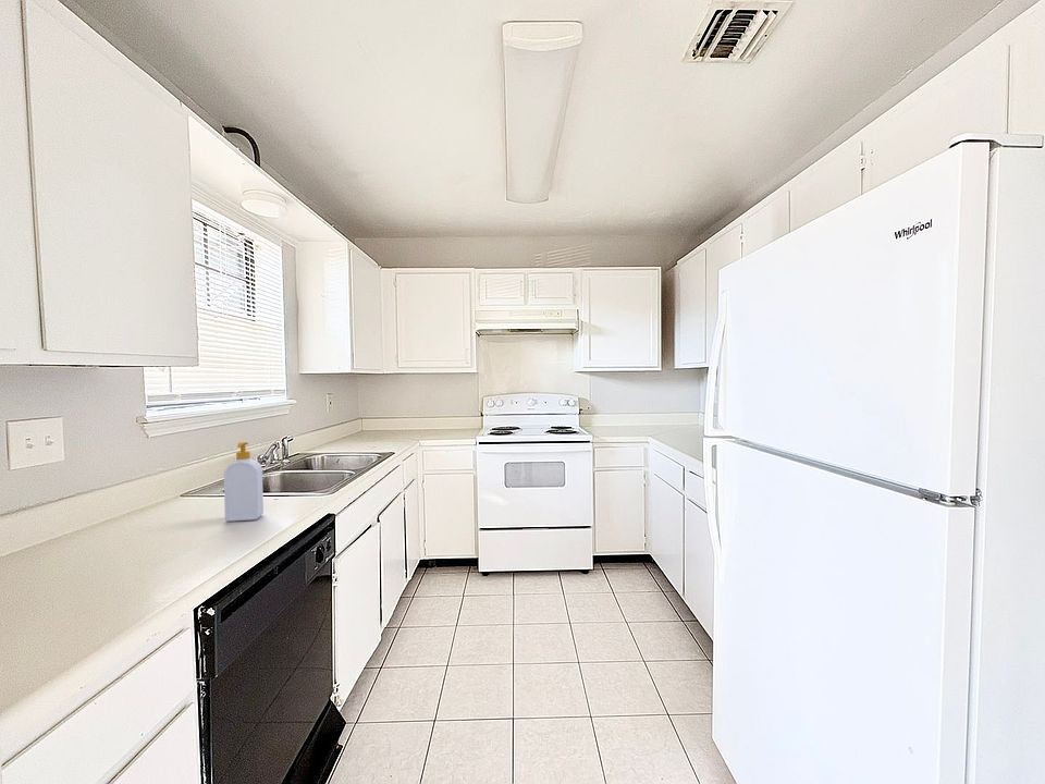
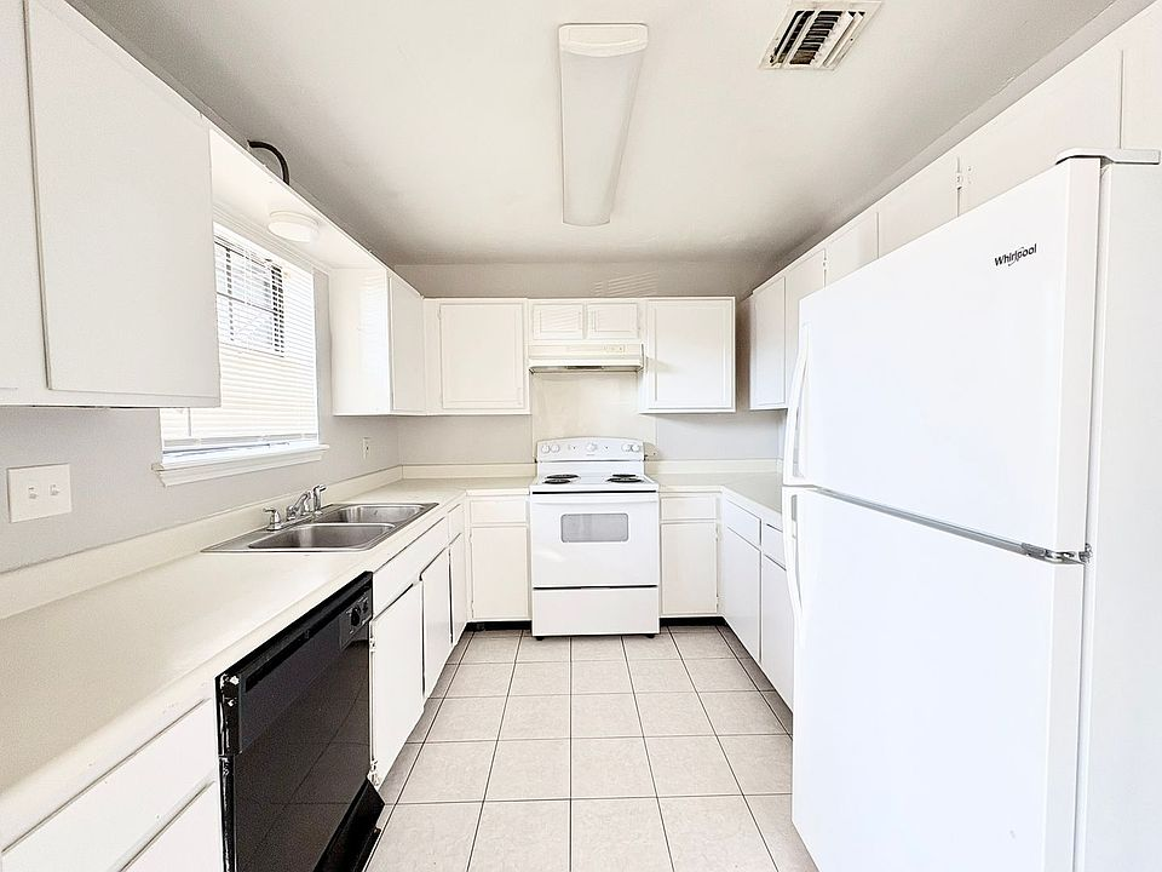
- soap bottle [223,441,265,523]
